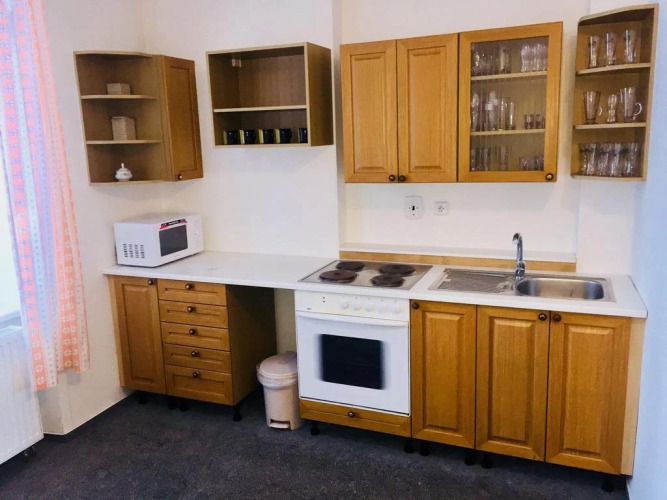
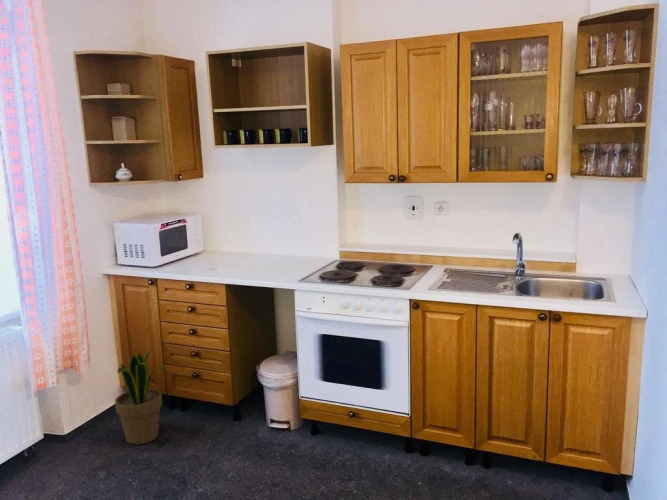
+ potted plant [114,350,166,445]
